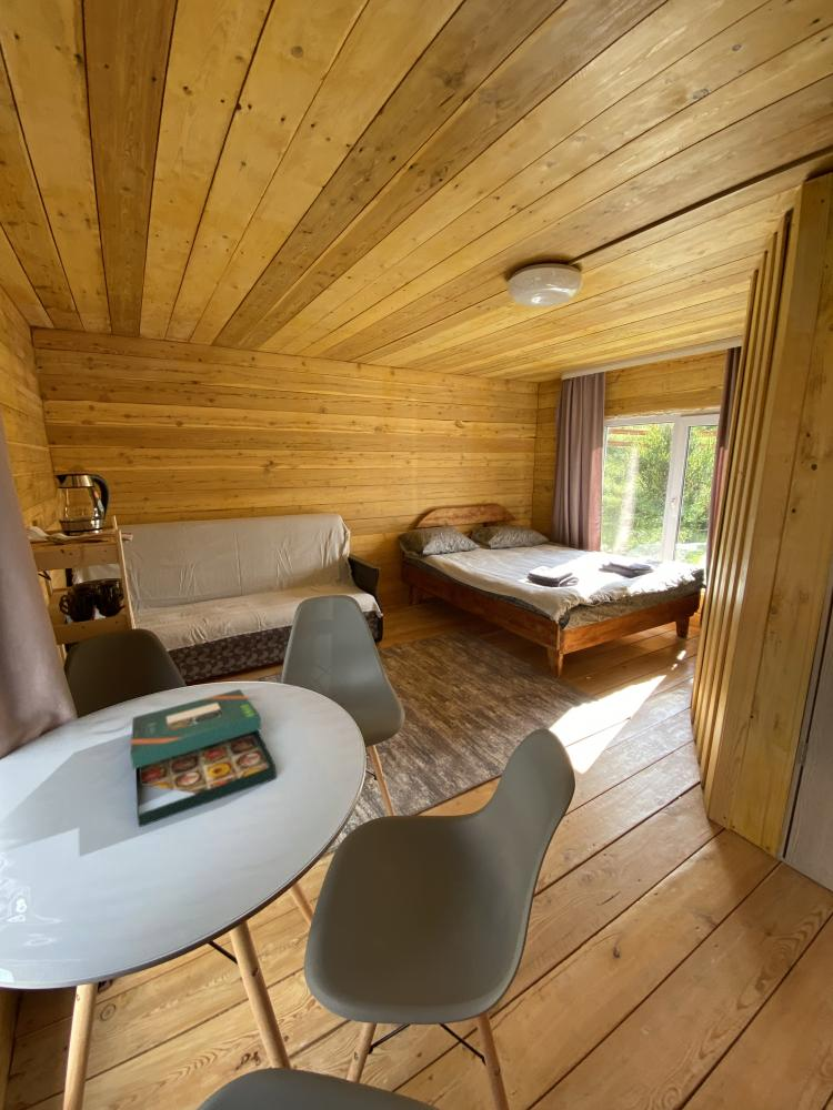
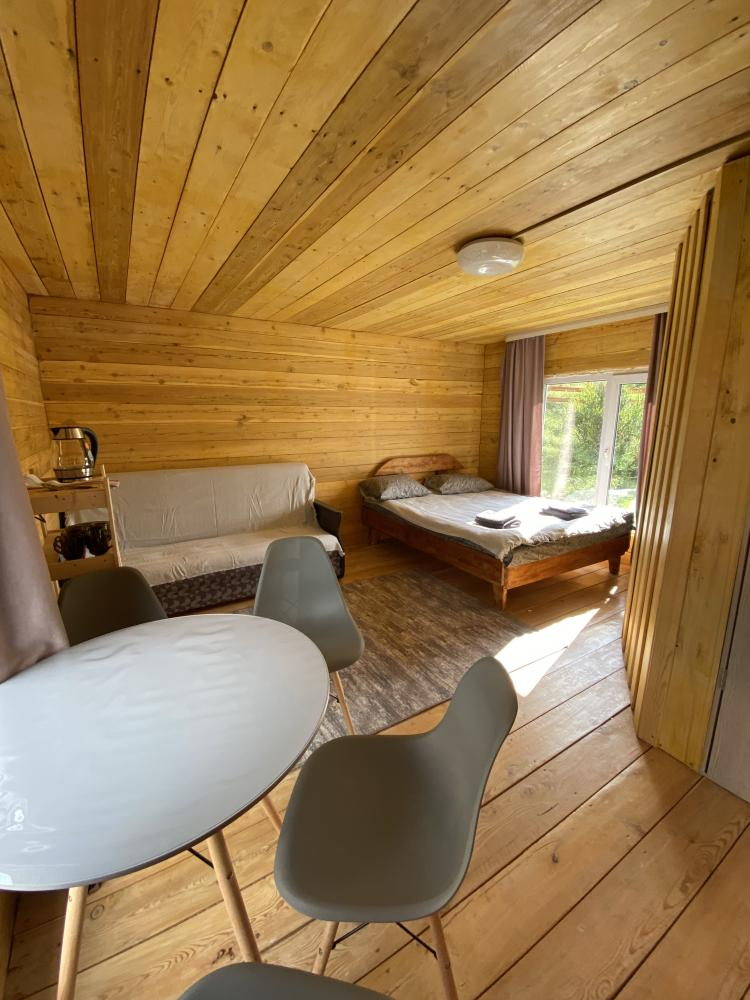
- board game [130,688,278,828]
